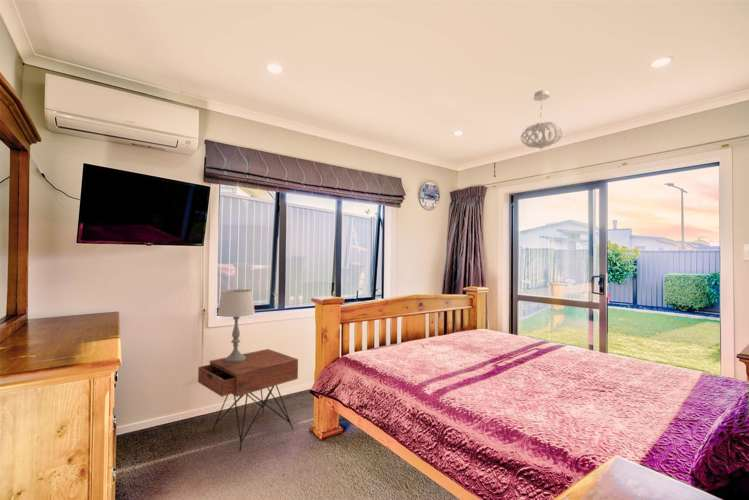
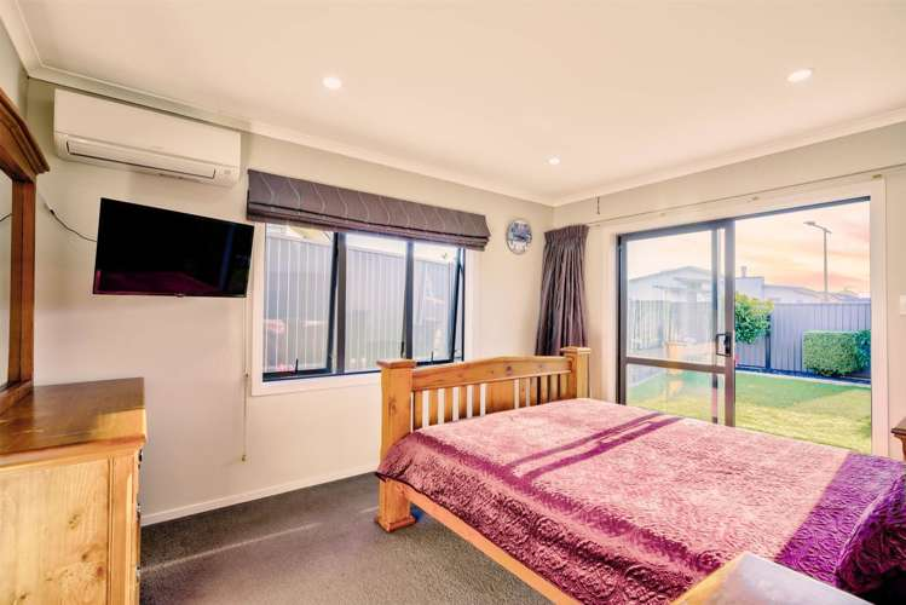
- pendant light [520,89,564,150]
- table lamp [216,288,256,363]
- nightstand [197,348,299,452]
